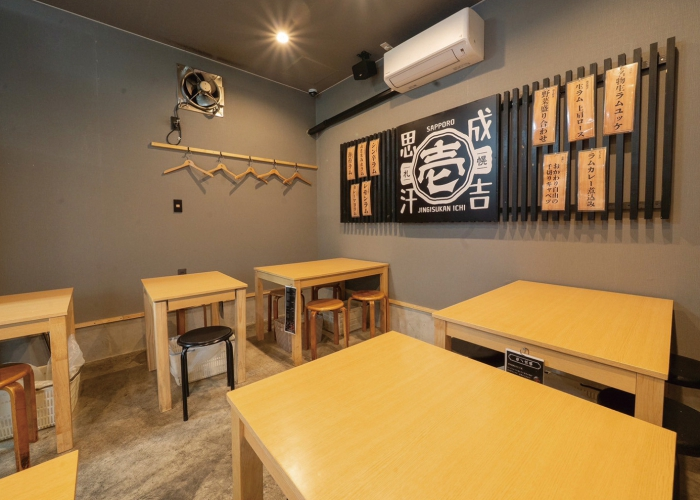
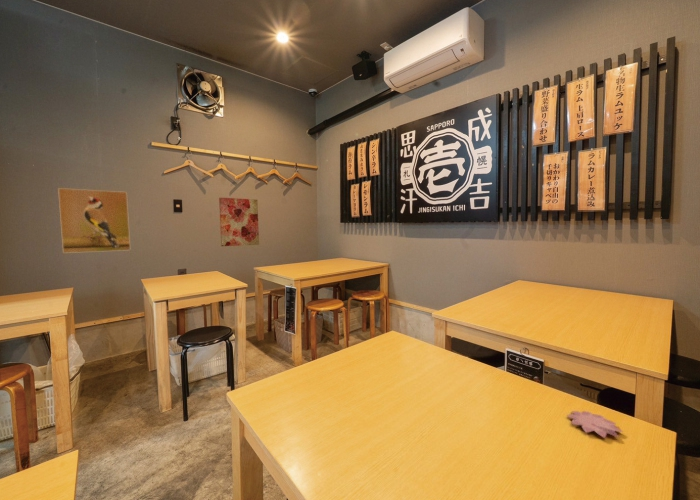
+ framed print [57,187,131,254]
+ wall art [218,197,260,247]
+ flower [566,410,624,439]
